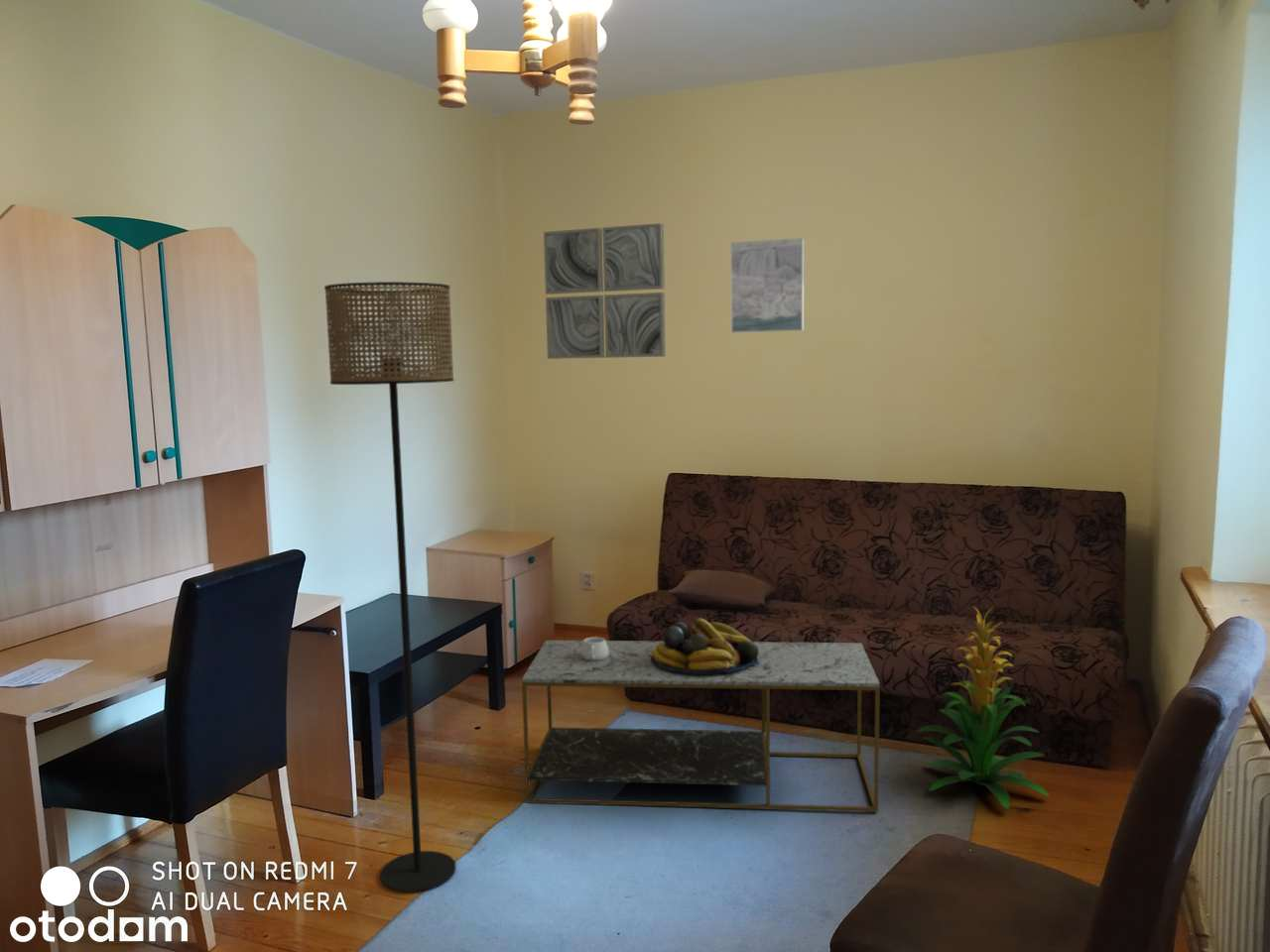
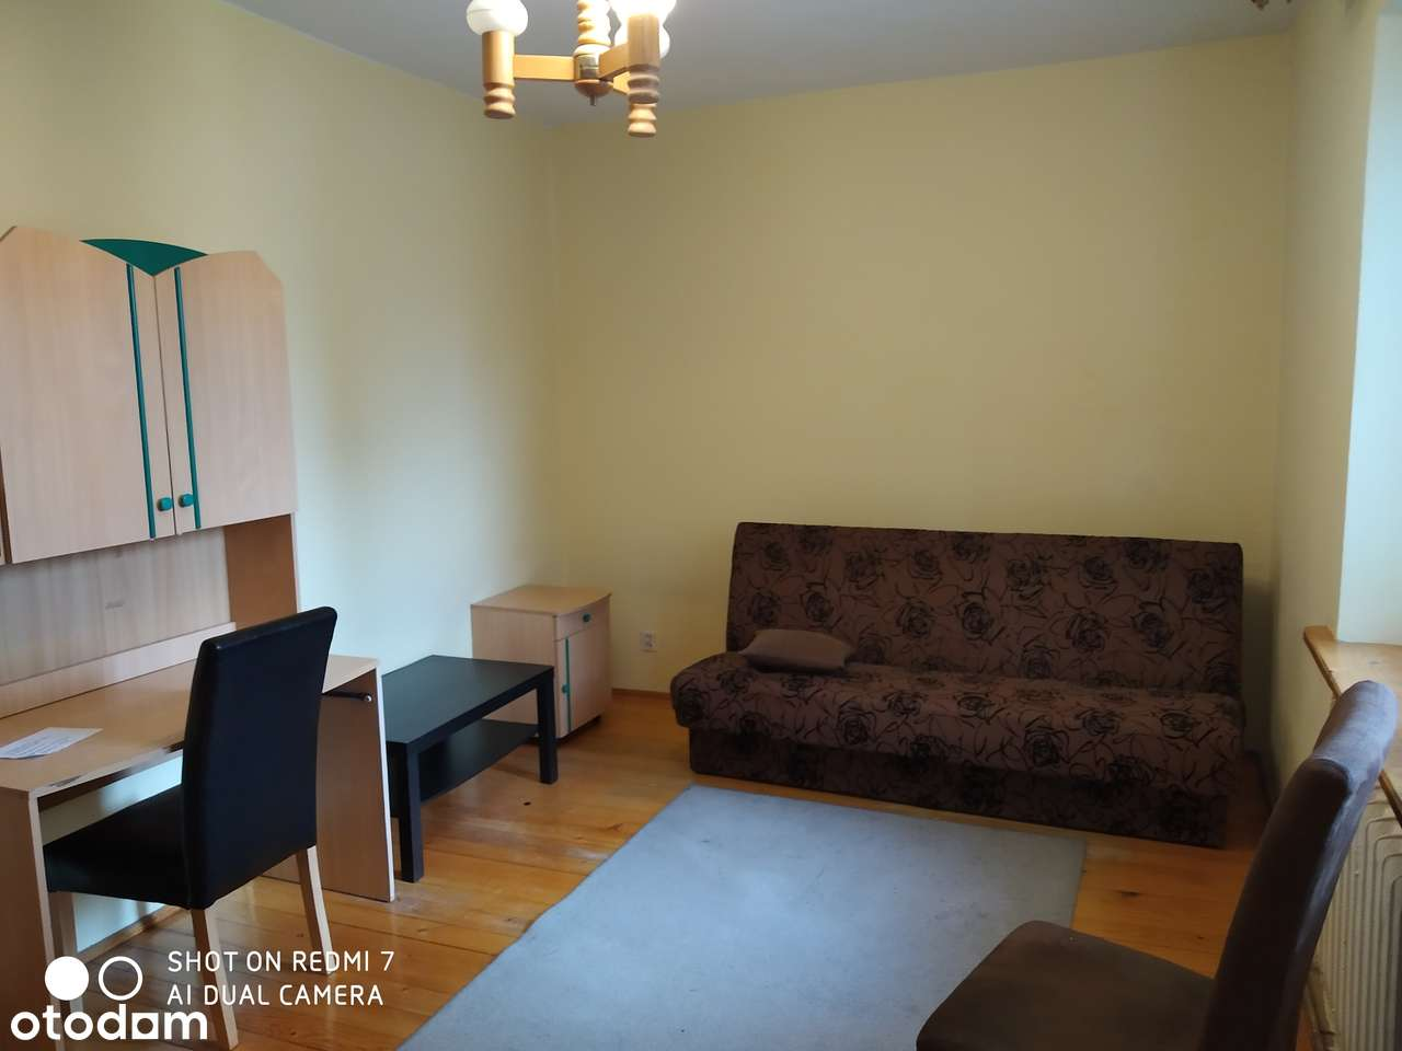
- coffee table [521,640,881,813]
- mug [580,636,609,660]
- wall art [543,222,667,360]
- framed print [730,237,805,334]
- fruit bowl [651,618,760,674]
- floor lamp [323,281,456,893]
- indoor plant [916,607,1051,810]
